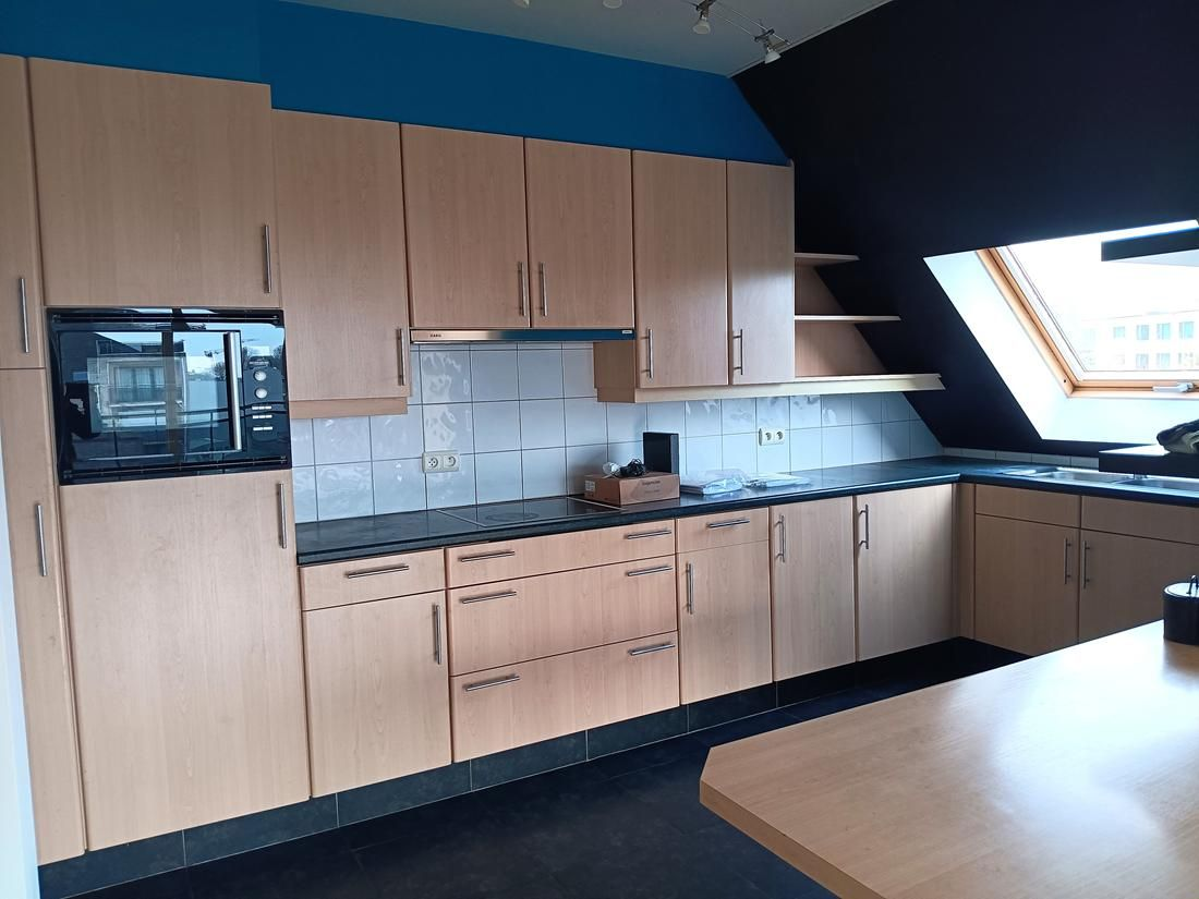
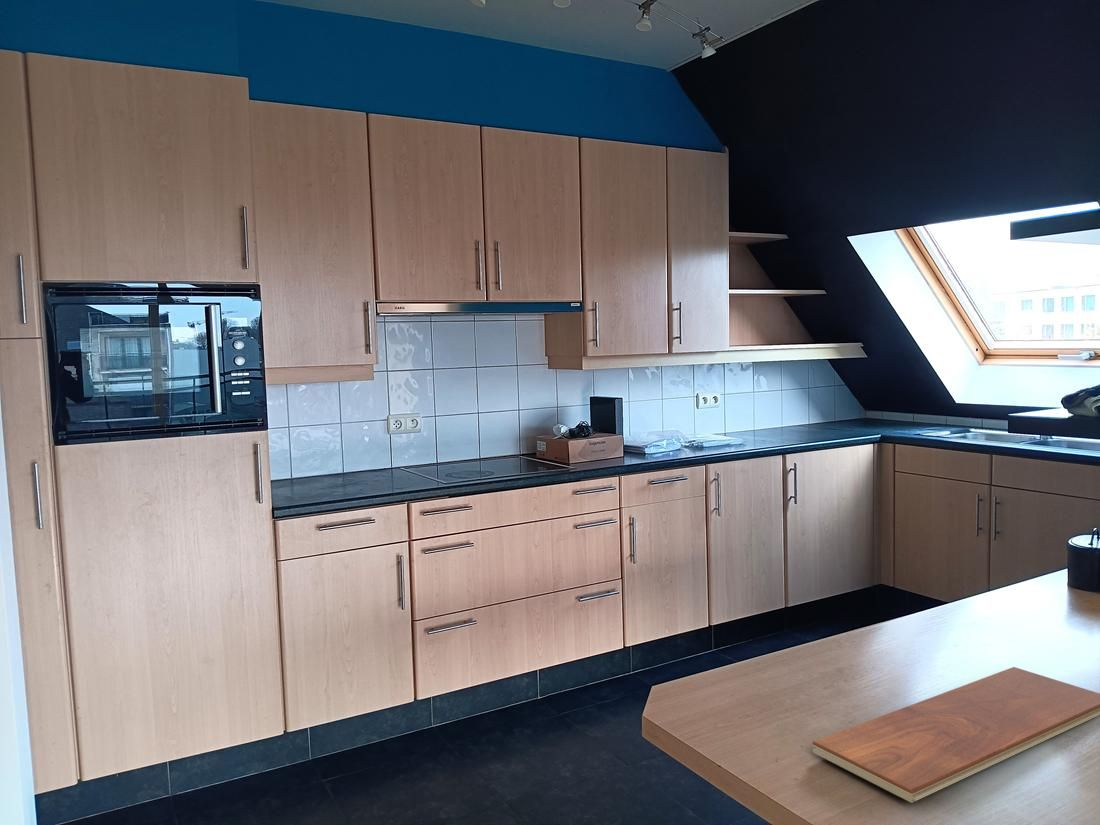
+ chopping board [812,666,1100,804]
